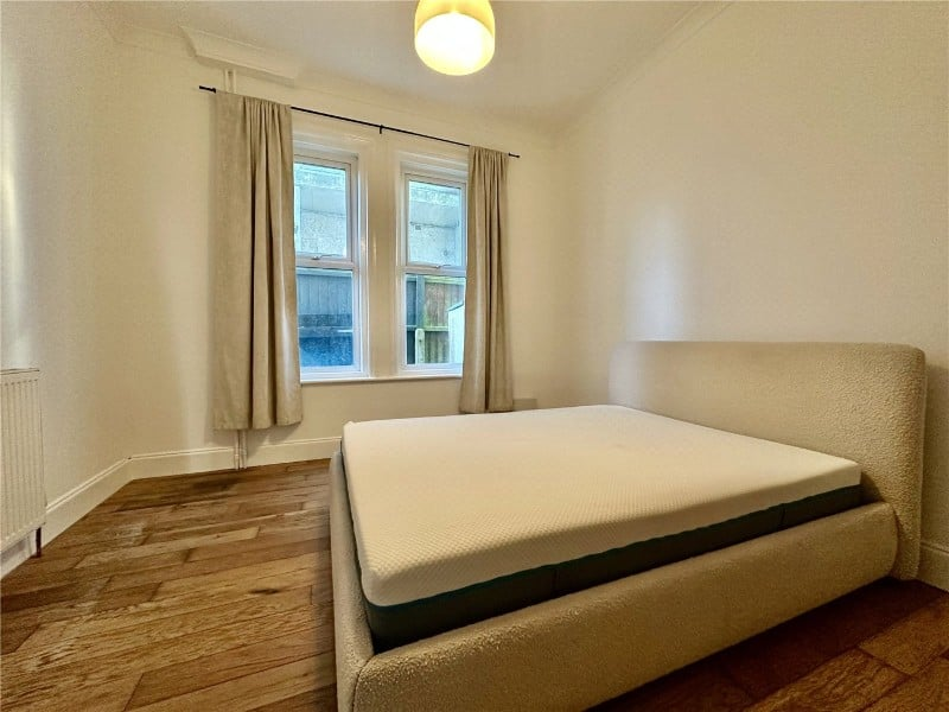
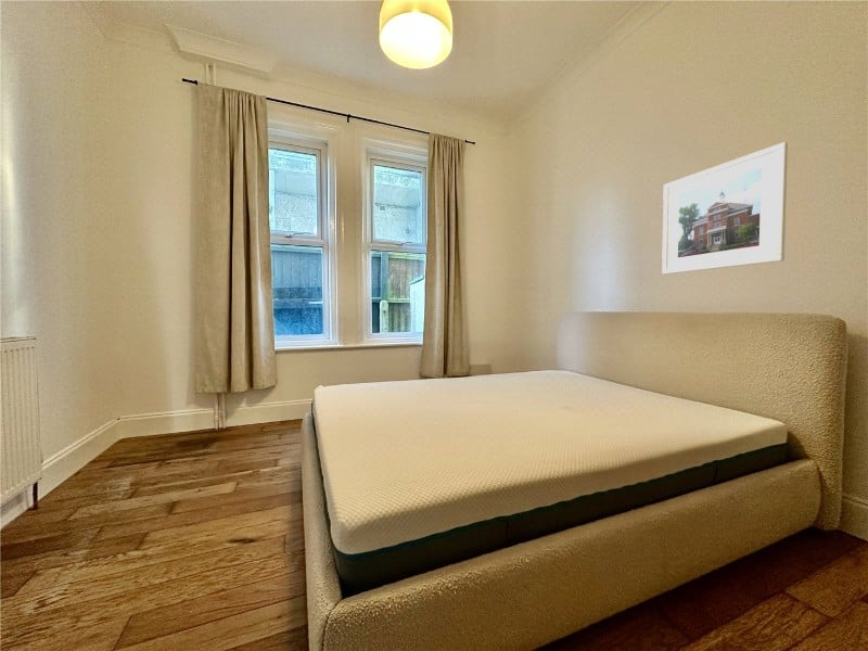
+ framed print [661,141,789,276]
